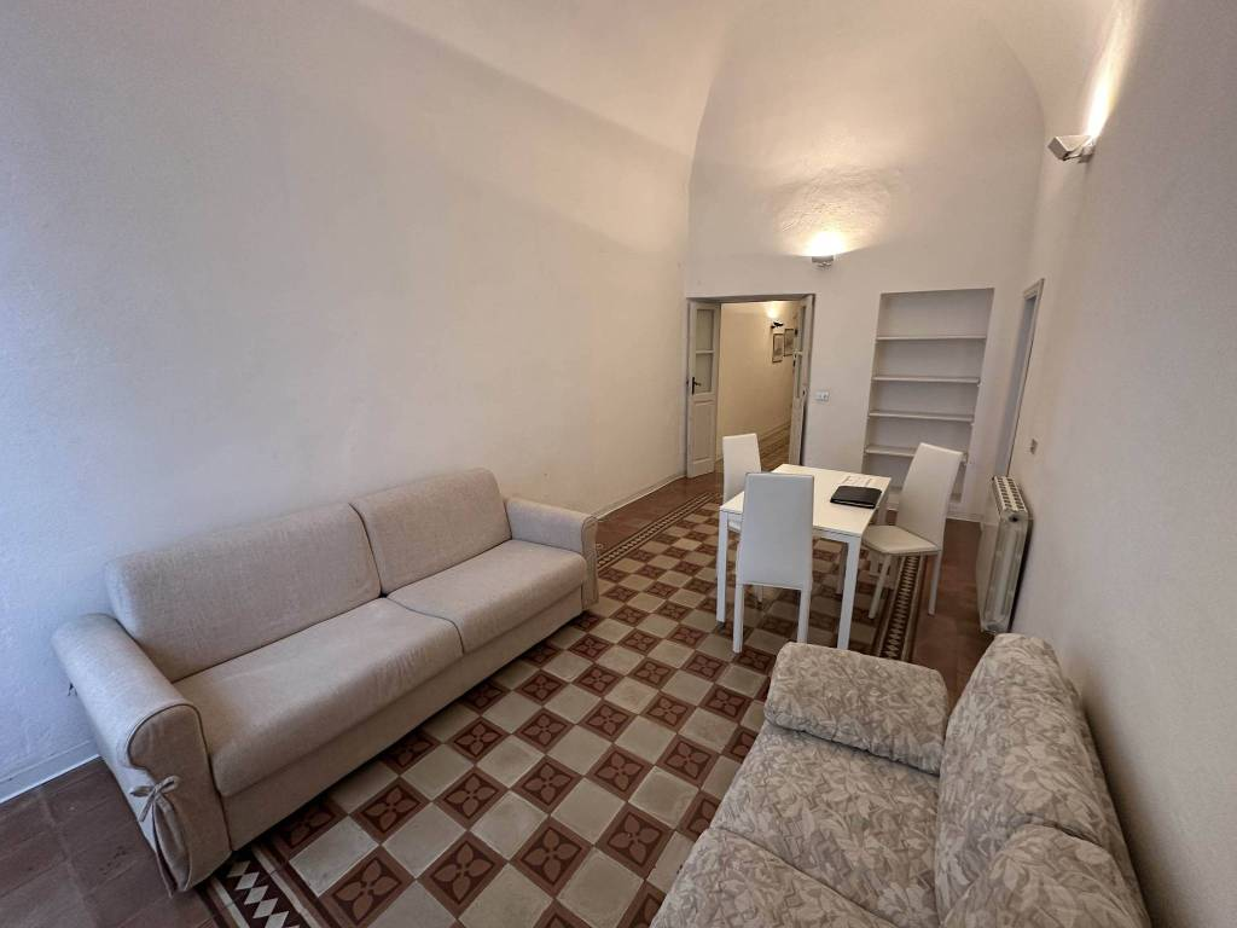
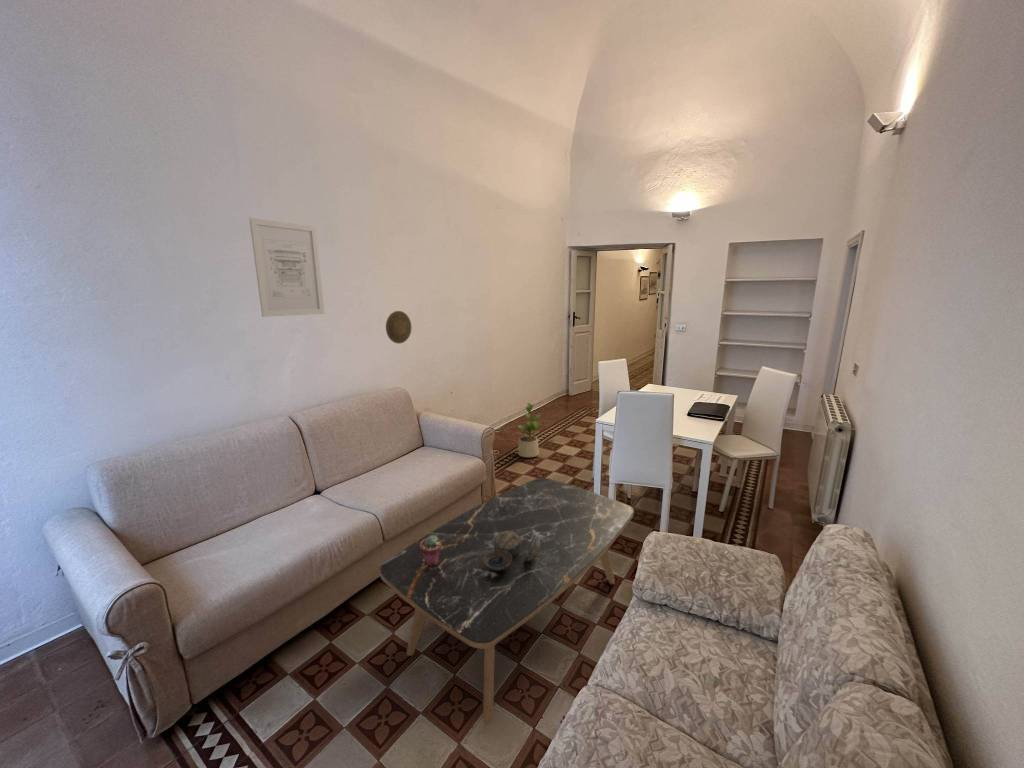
+ coffee table [379,477,635,725]
+ wall art [248,217,325,318]
+ potted plant [517,402,542,458]
+ decorative bowl [484,531,540,571]
+ potted succulent [420,535,441,565]
+ decorative plate [385,310,412,345]
